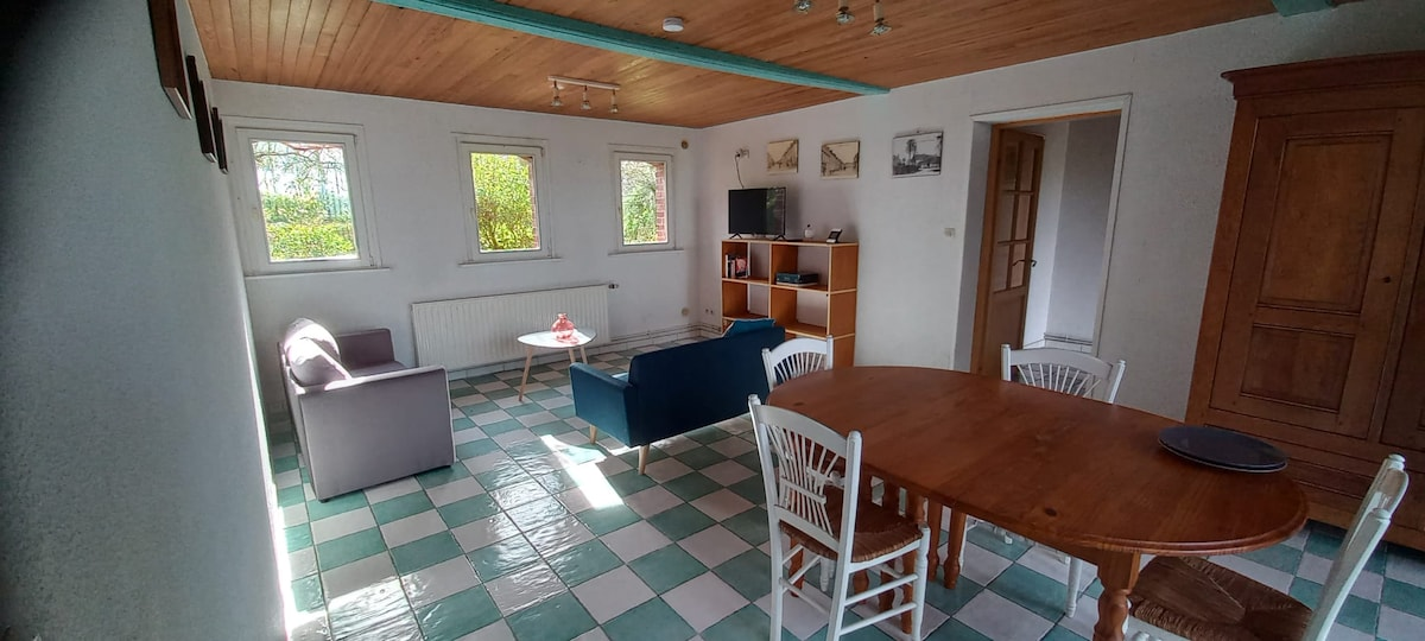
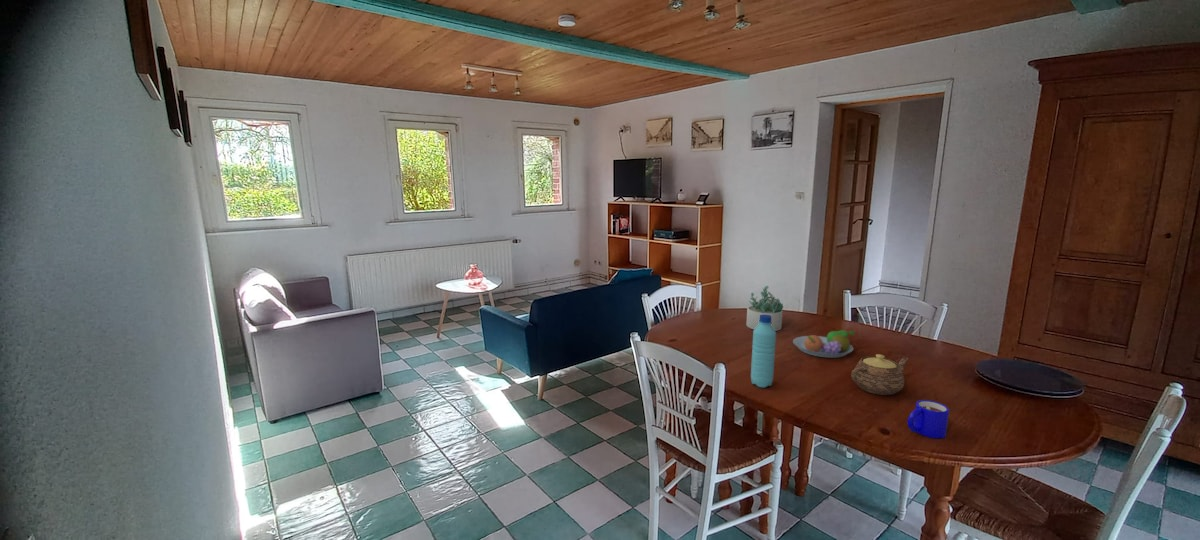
+ teapot [850,353,910,396]
+ mug [907,399,950,439]
+ succulent plant [745,285,784,332]
+ fruit bowl [792,329,856,359]
+ water bottle [750,315,777,389]
